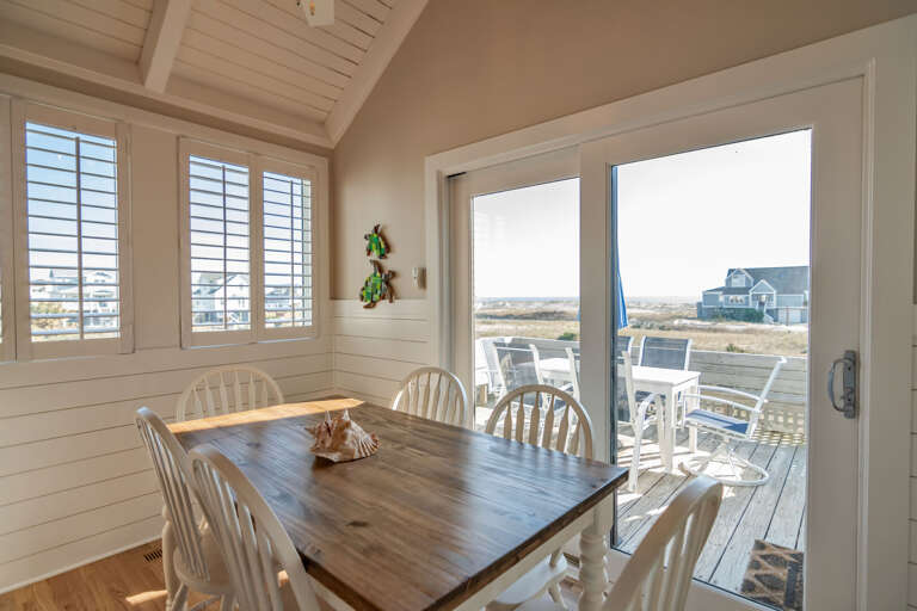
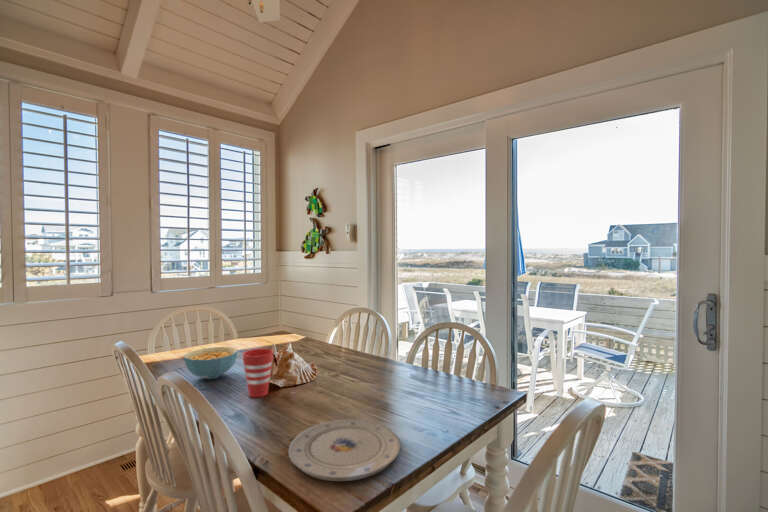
+ cup [242,348,274,399]
+ cereal bowl [183,346,238,380]
+ plate [288,419,402,482]
